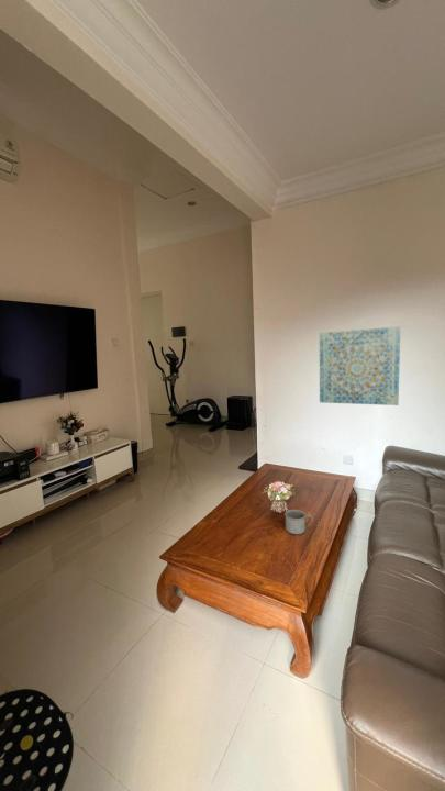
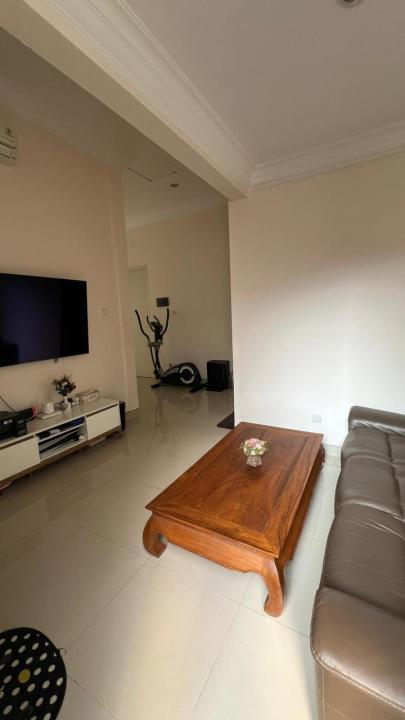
- mug [283,509,314,535]
- wall art [319,325,401,406]
